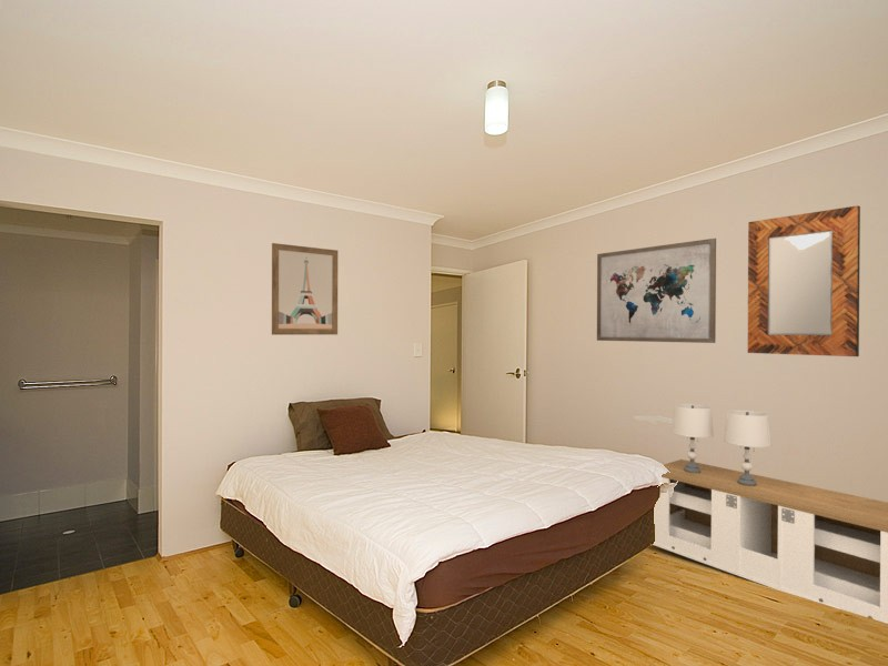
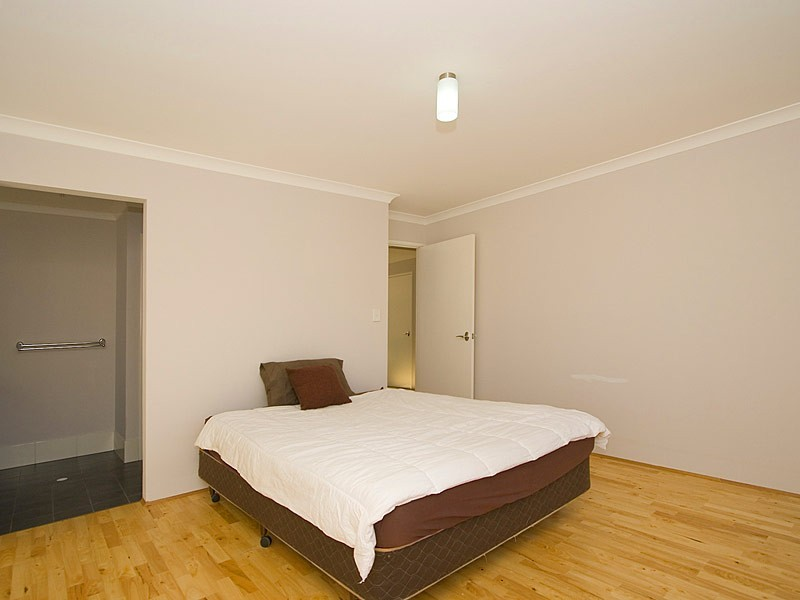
- home mirror [747,204,861,357]
- wall art [271,242,339,336]
- wall art [596,238,717,344]
- table lamp [670,403,773,486]
- dresser [652,458,888,625]
